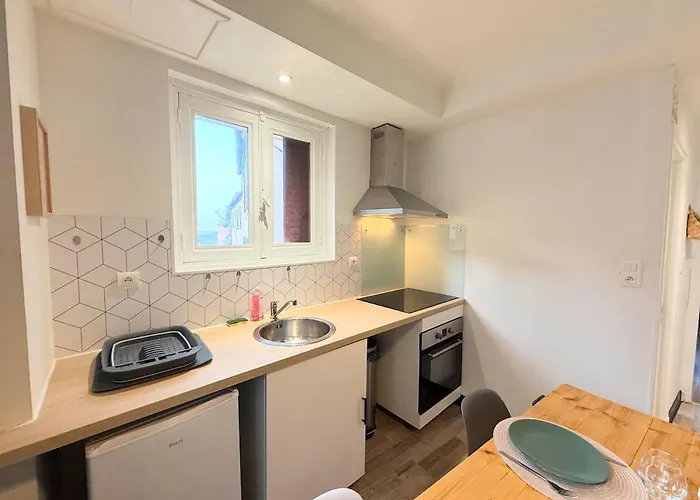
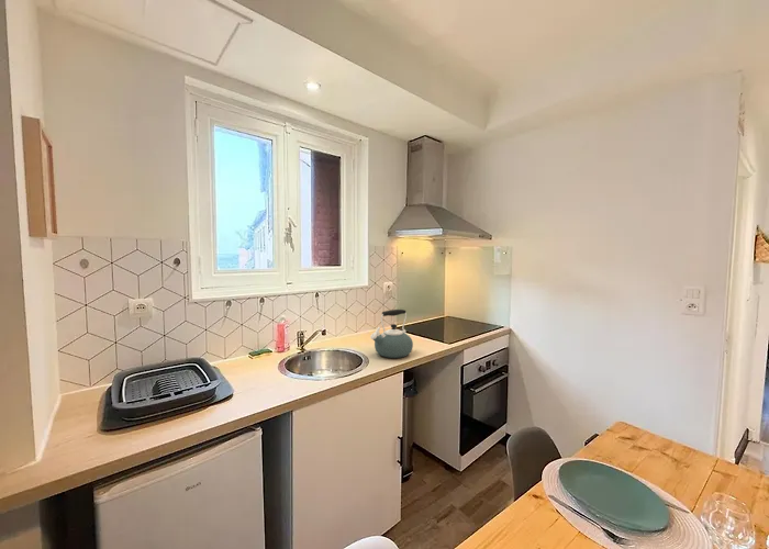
+ kettle [369,309,414,359]
